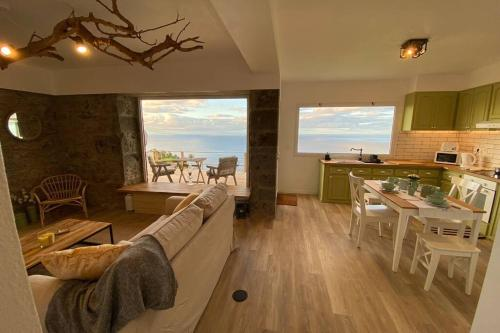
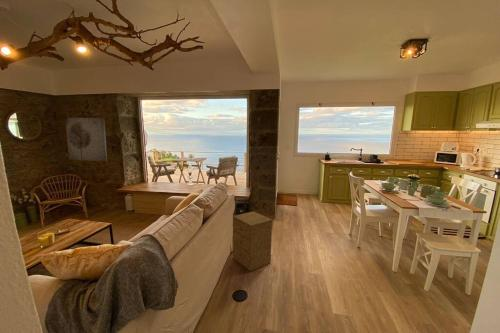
+ nightstand [232,210,273,272]
+ wall art [64,117,108,162]
